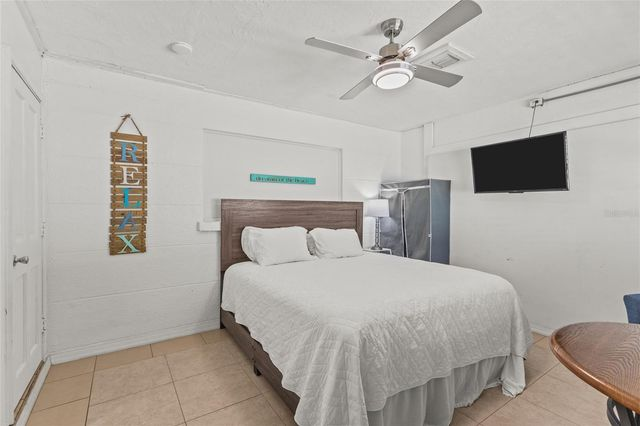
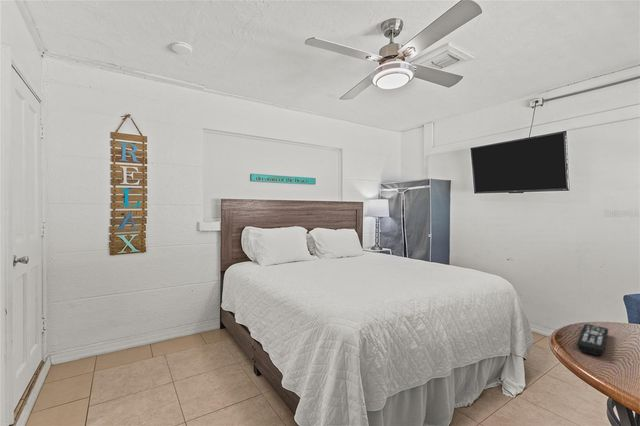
+ remote control [576,323,609,356]
